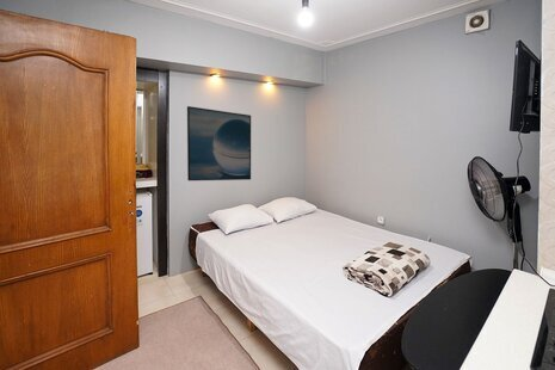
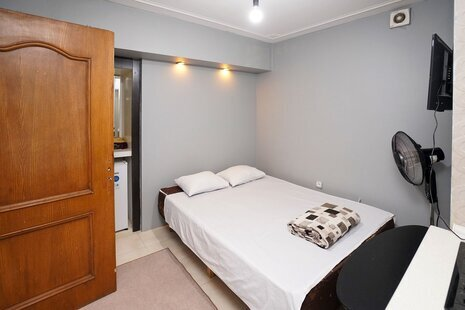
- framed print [186,105,252,181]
